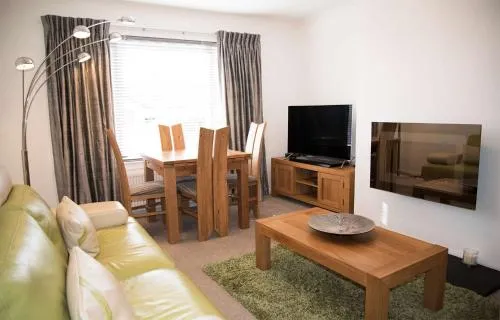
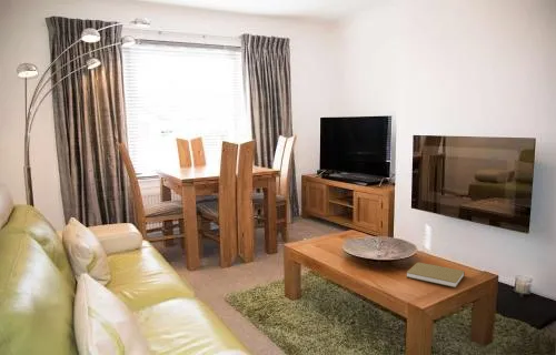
+ book [406,262,466,288]
